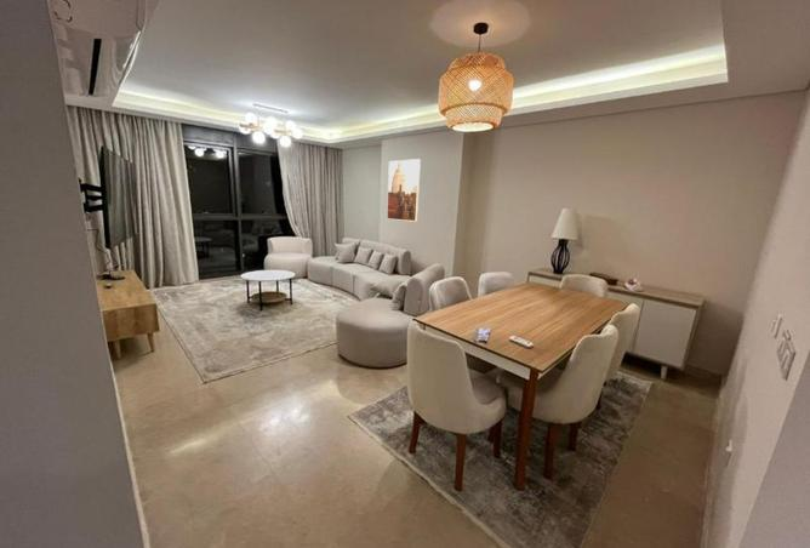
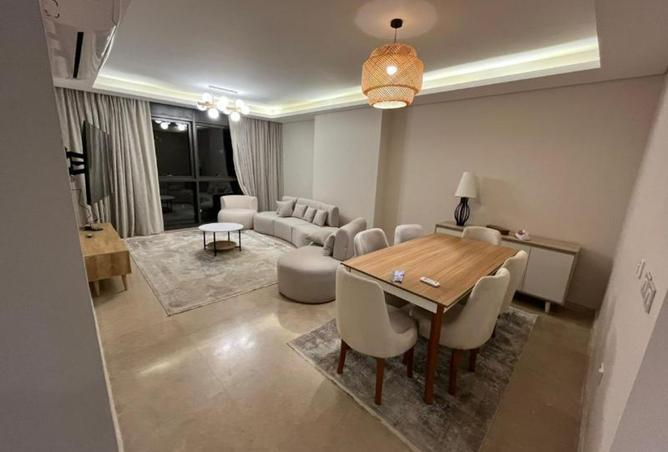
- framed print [386,158,422,223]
